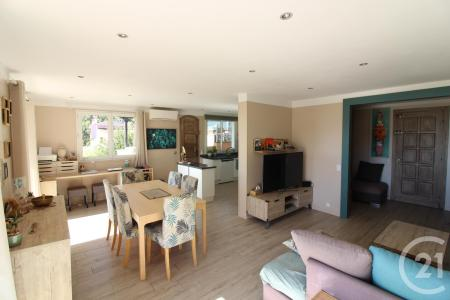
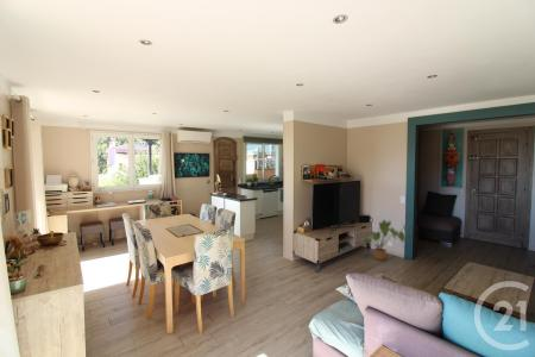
+ house plant [361,219,409,262]
